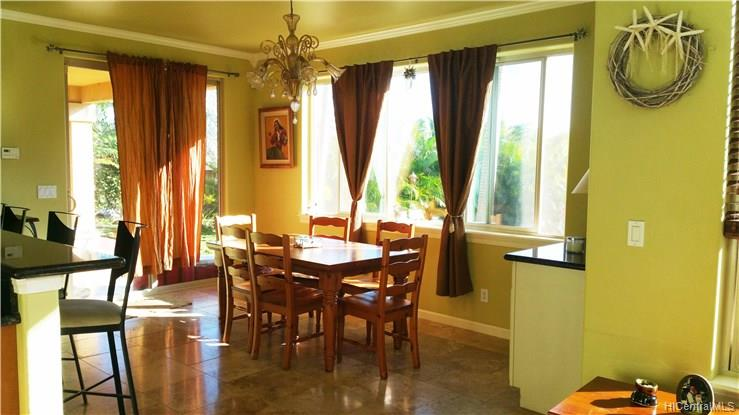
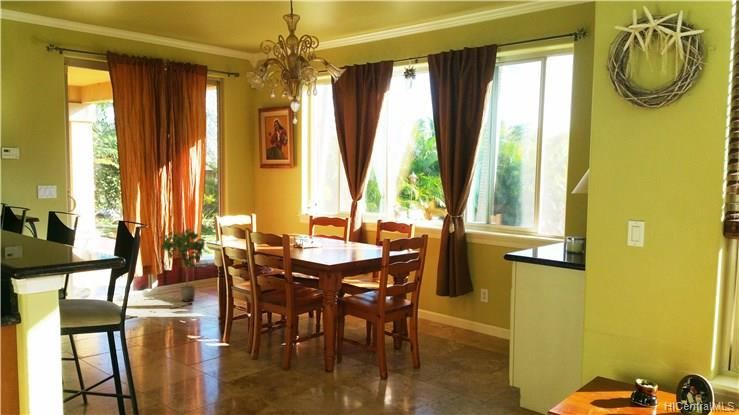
+ potted plant [158,227,206,303]
